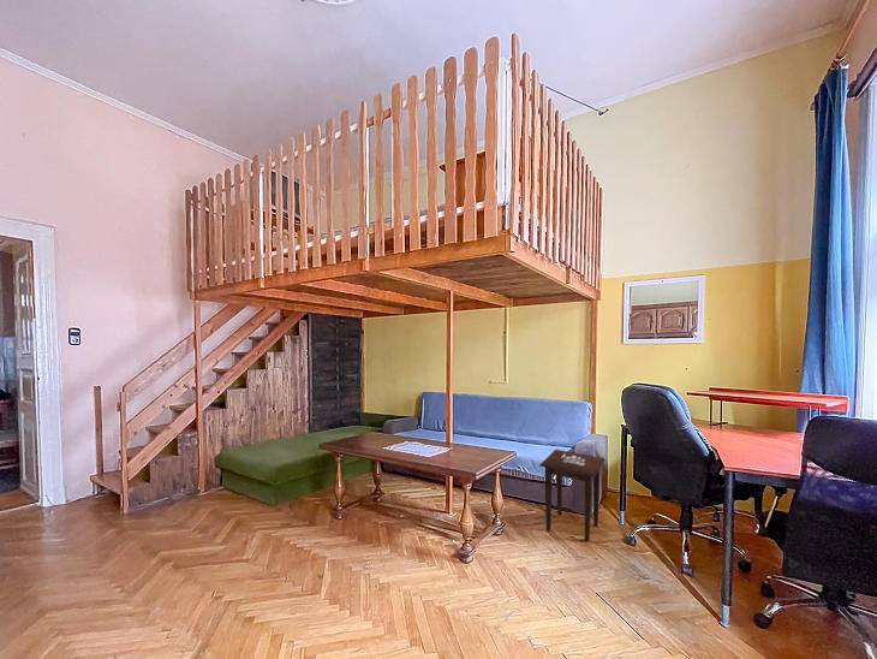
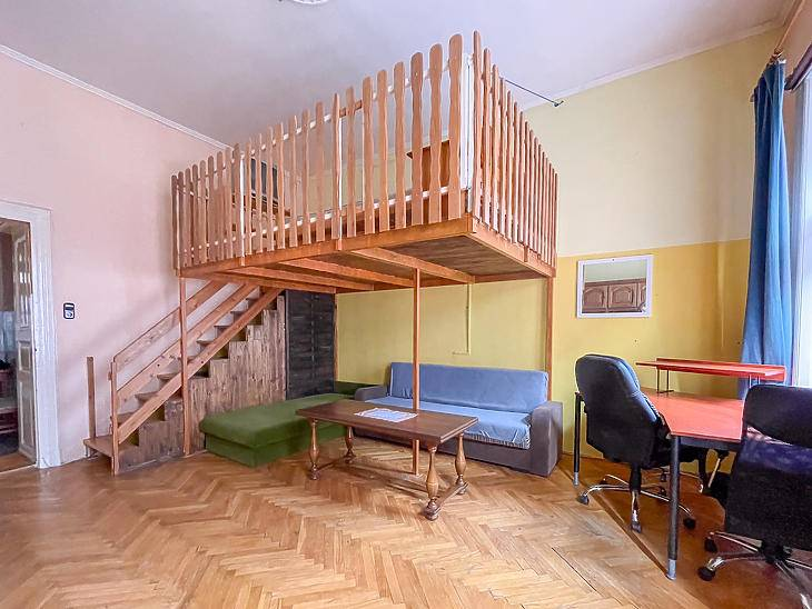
- side table [538,449,607,542]
